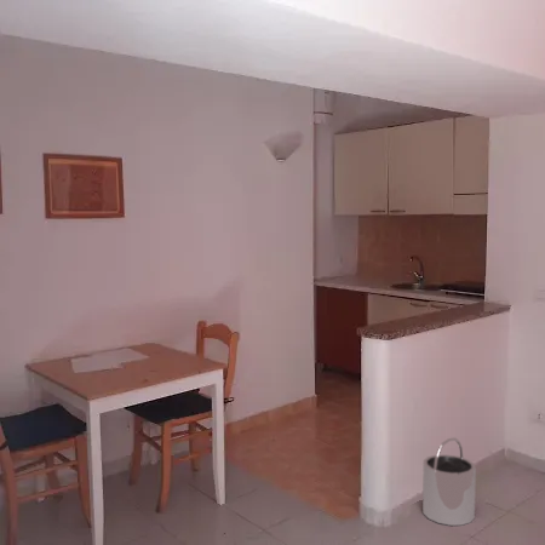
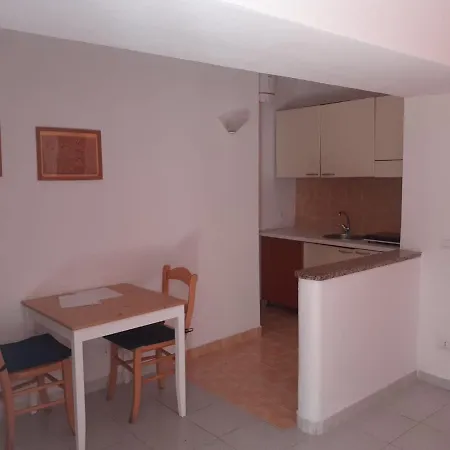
- bucket [421,436,477,527]
